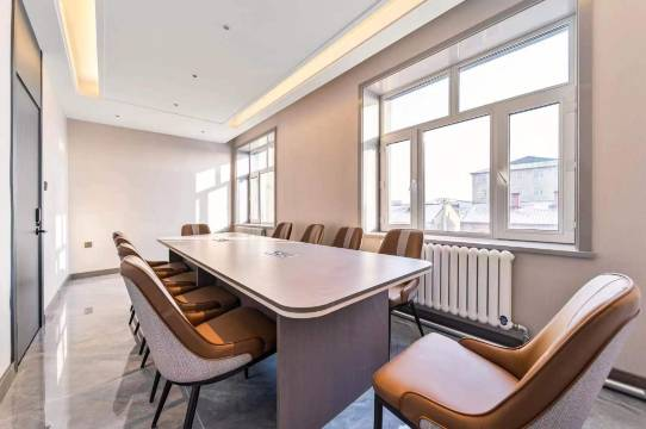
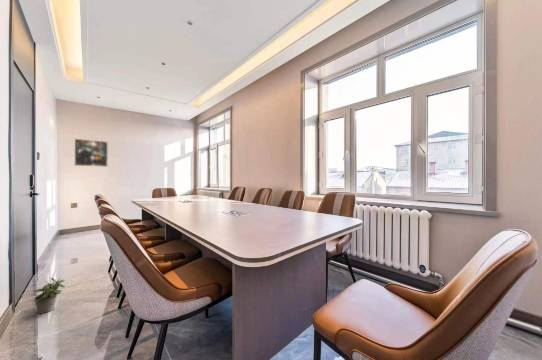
+ potted plant [33,277,66,315]
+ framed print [74,138,109,168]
